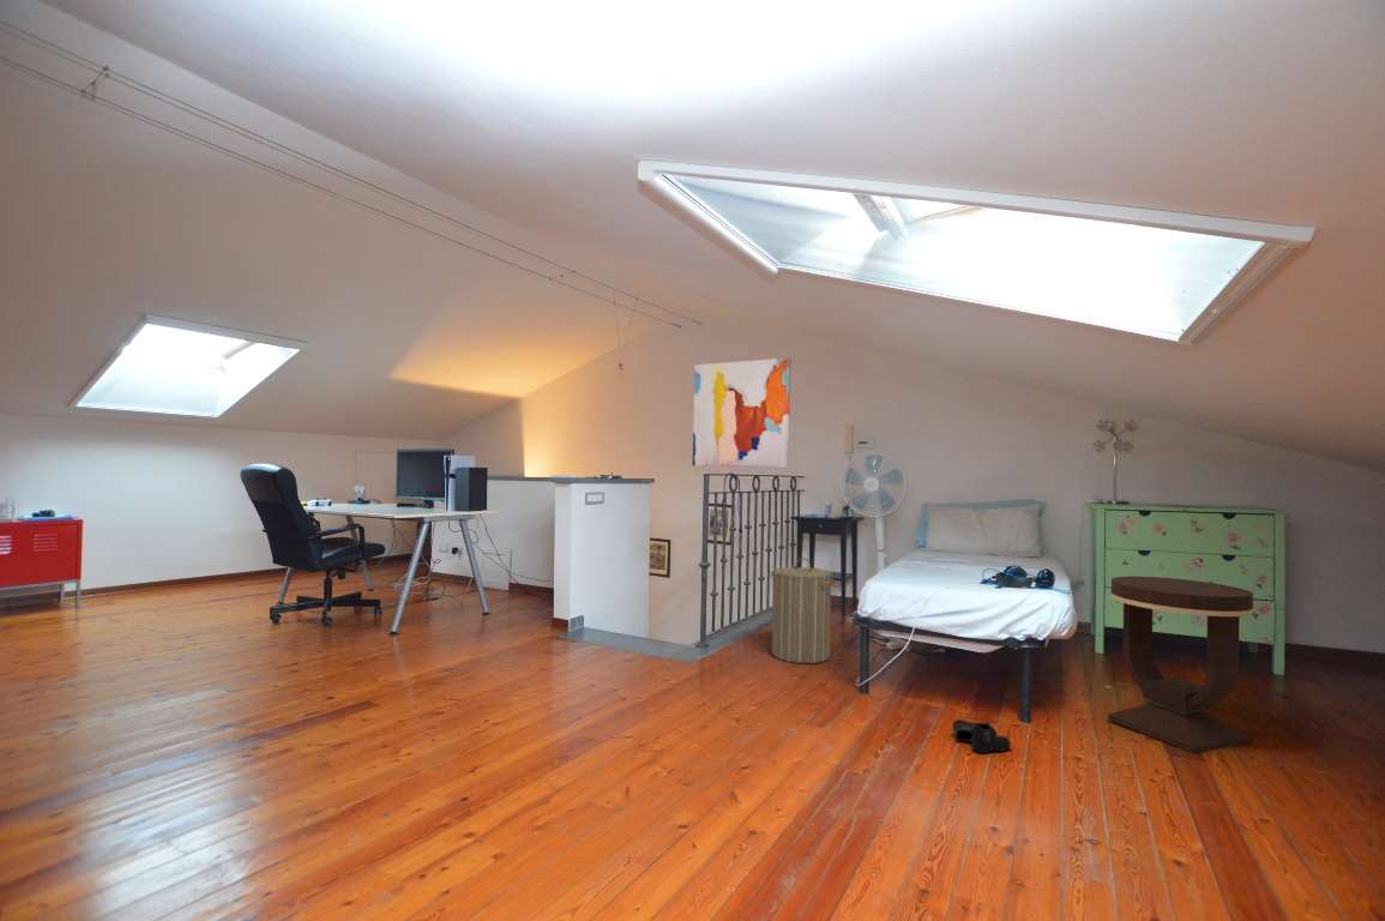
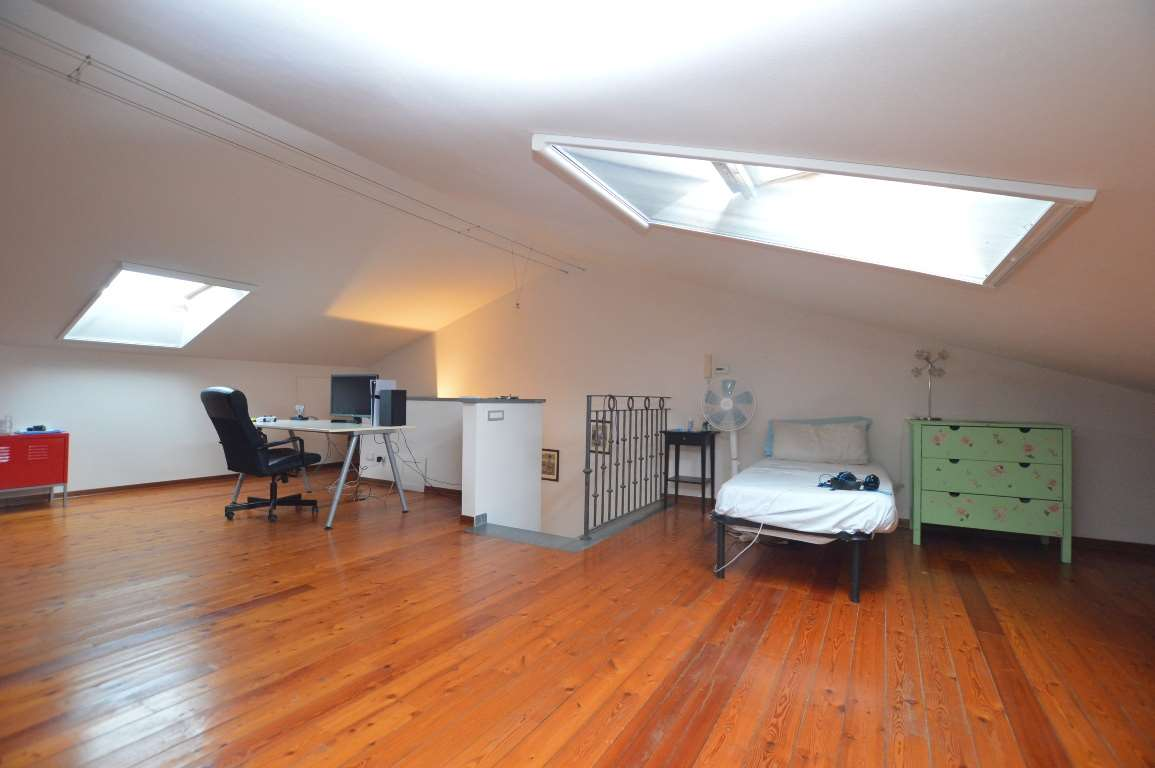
- wall art [692,356,791,469]
- boots [951,718,1012,754]
- side table [1107,576,1254,754]
- laundry hamper [769,556,836,664]
